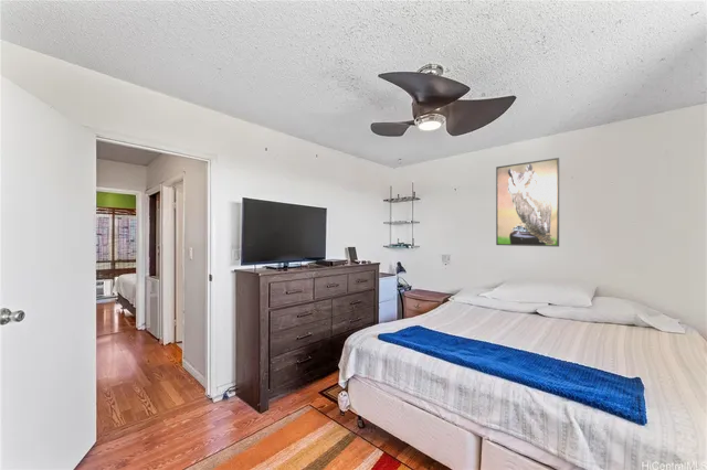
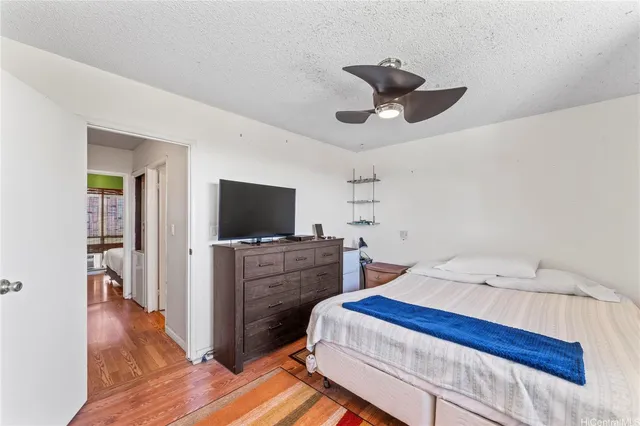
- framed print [495,157,560,248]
